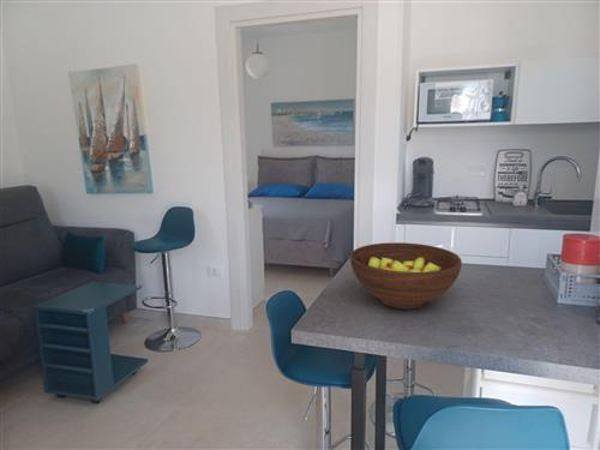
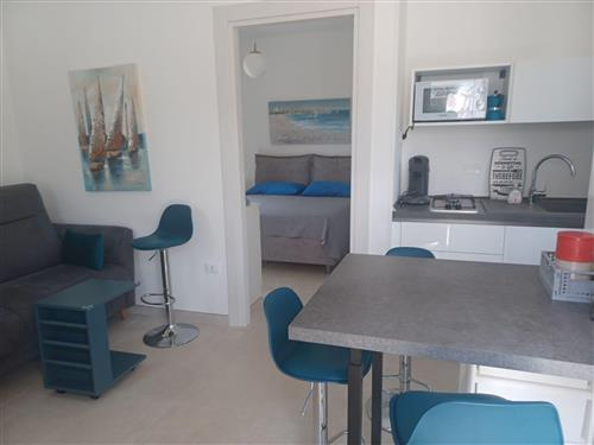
- fruit bowl [349,241,463,311]
